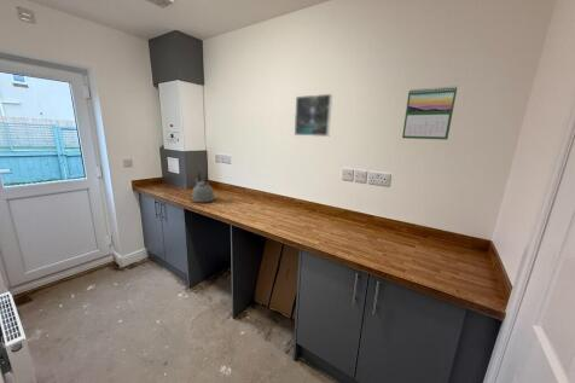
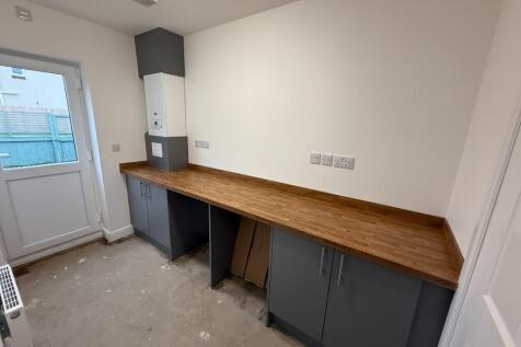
- kettle [190,172,217,204]
- calendar [401,85,459,140]
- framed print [294,93,333,138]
